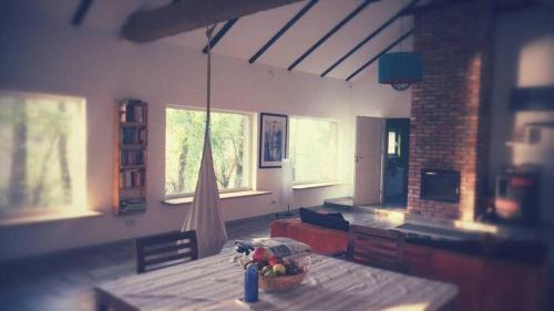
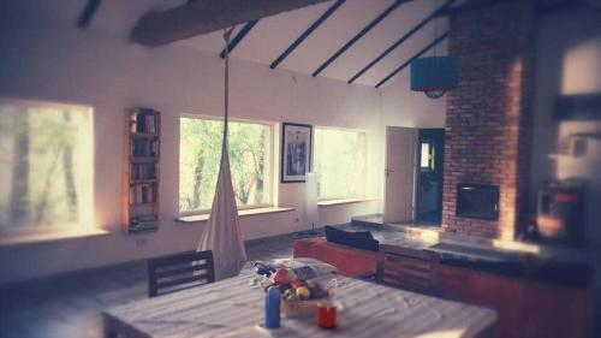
+ mug [316,300,338,328]
